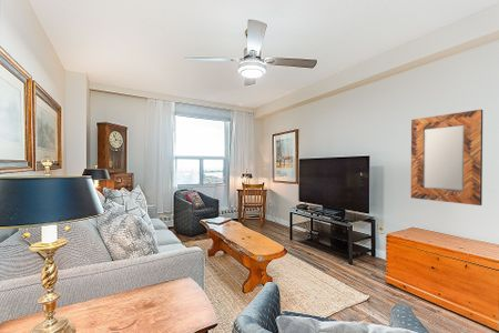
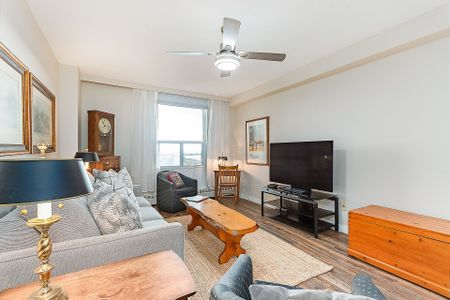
- home mirror [410,109,483,206]
